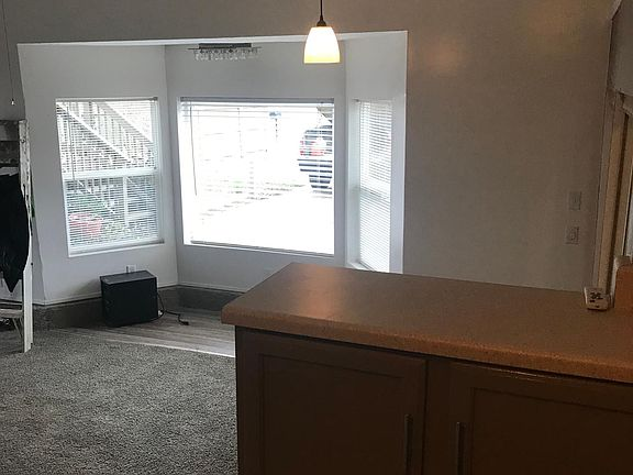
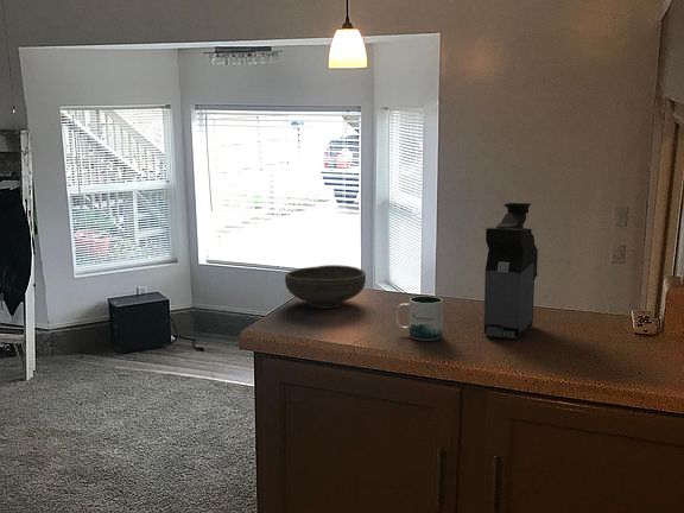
+ coffee maker [483,202,539,340]
+ mug [394,294,444,342]
+ bowl [284,264,367,310]
